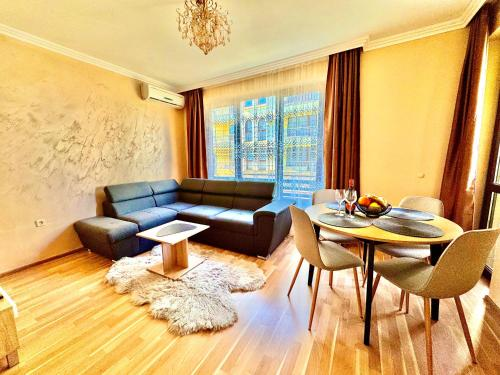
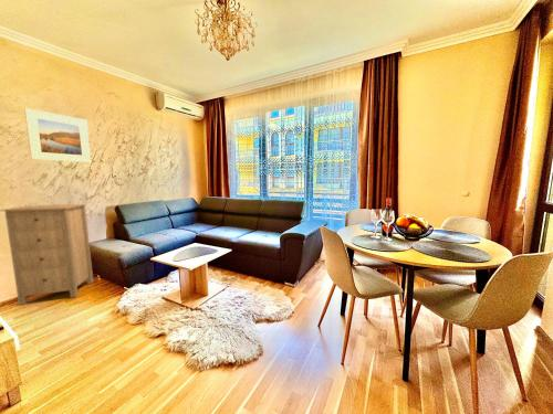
+ storage cabinet [0,203,94,306]
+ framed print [23,107,92,163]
